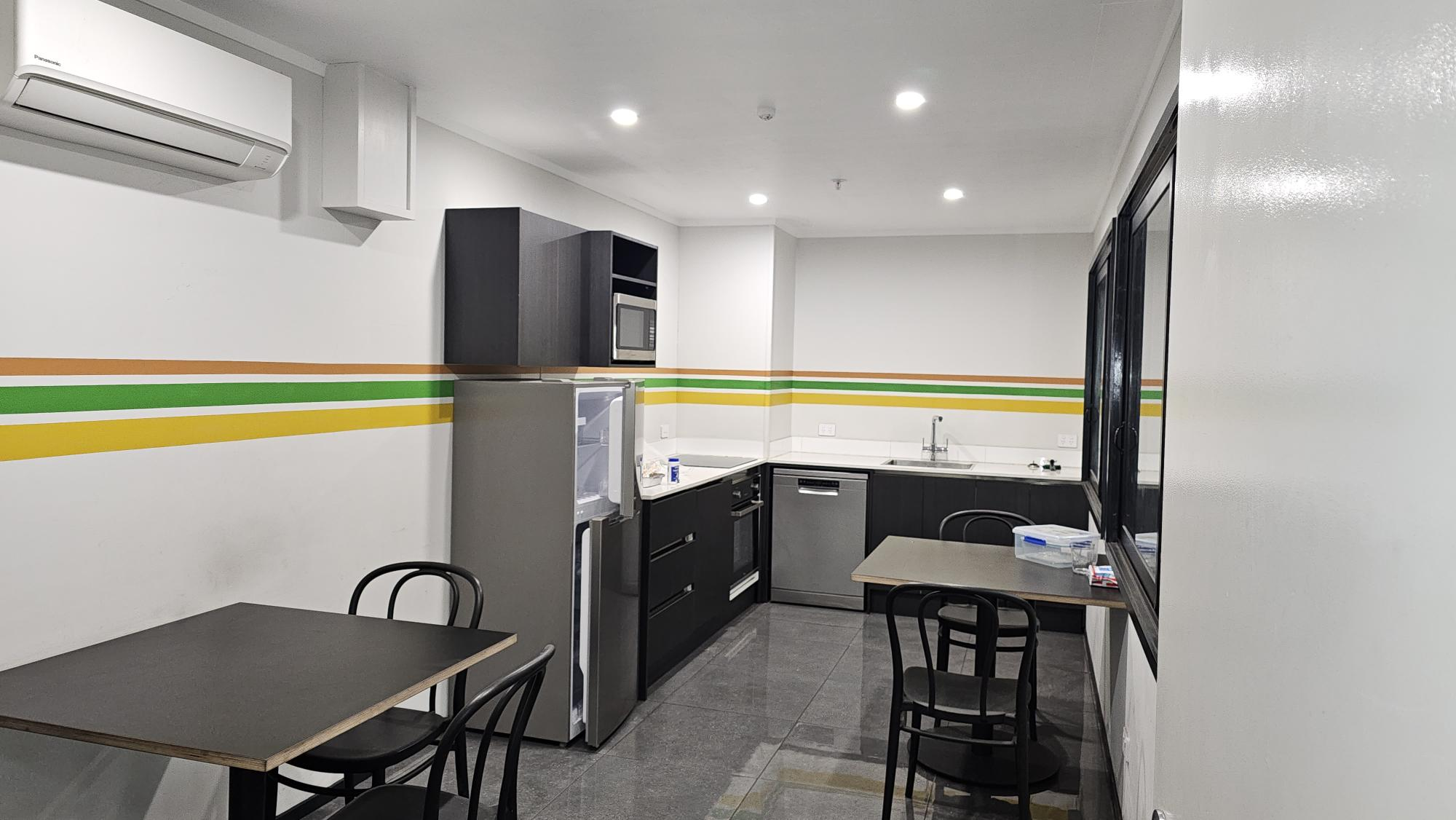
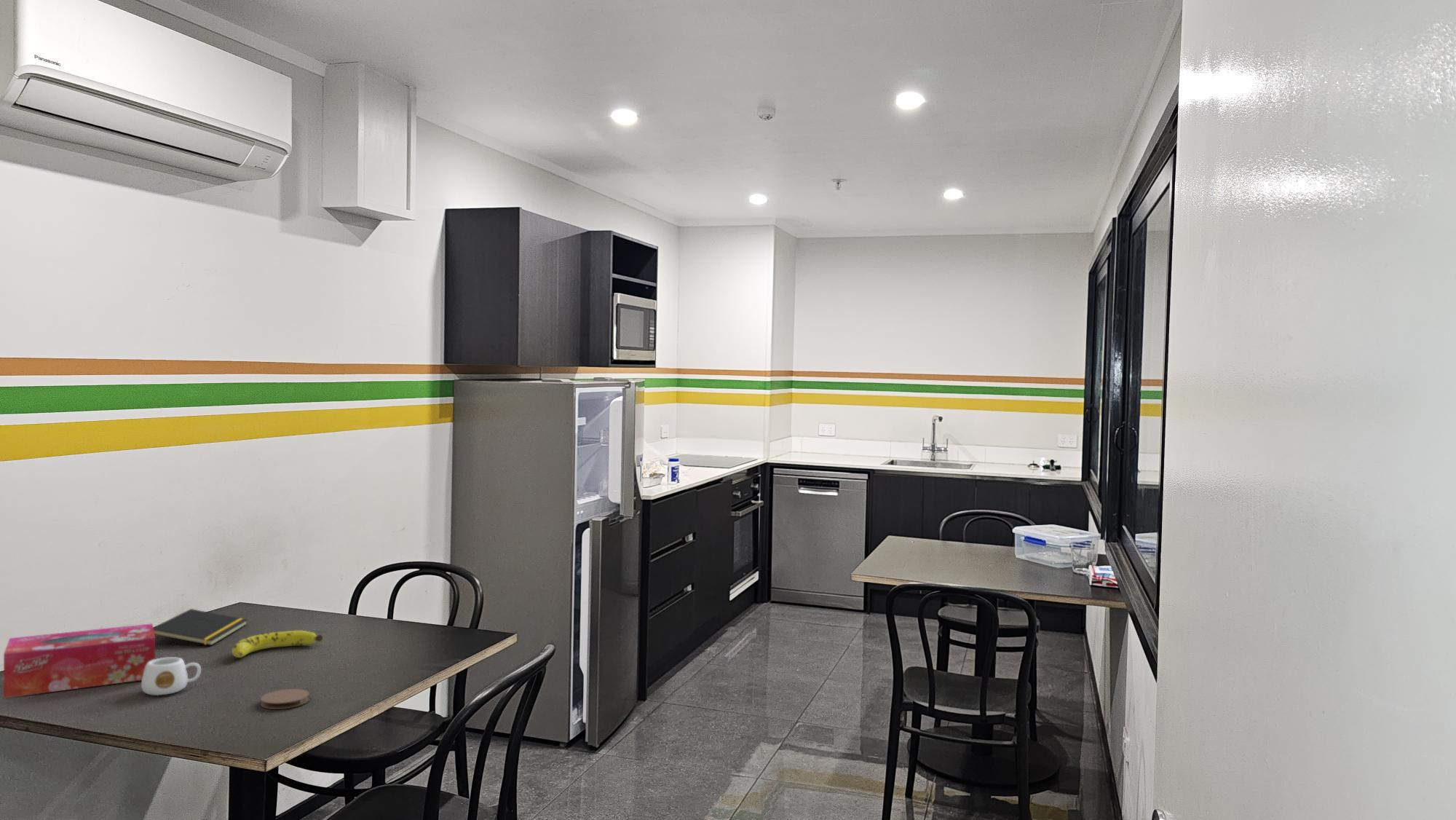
+ tissue box [3,623,156,698]
+ mug [141,656,202,696]
+ coaster [260,688,309,710]
+ notepad [153,608,248,646]
+ fruit [231,630,323,658]
